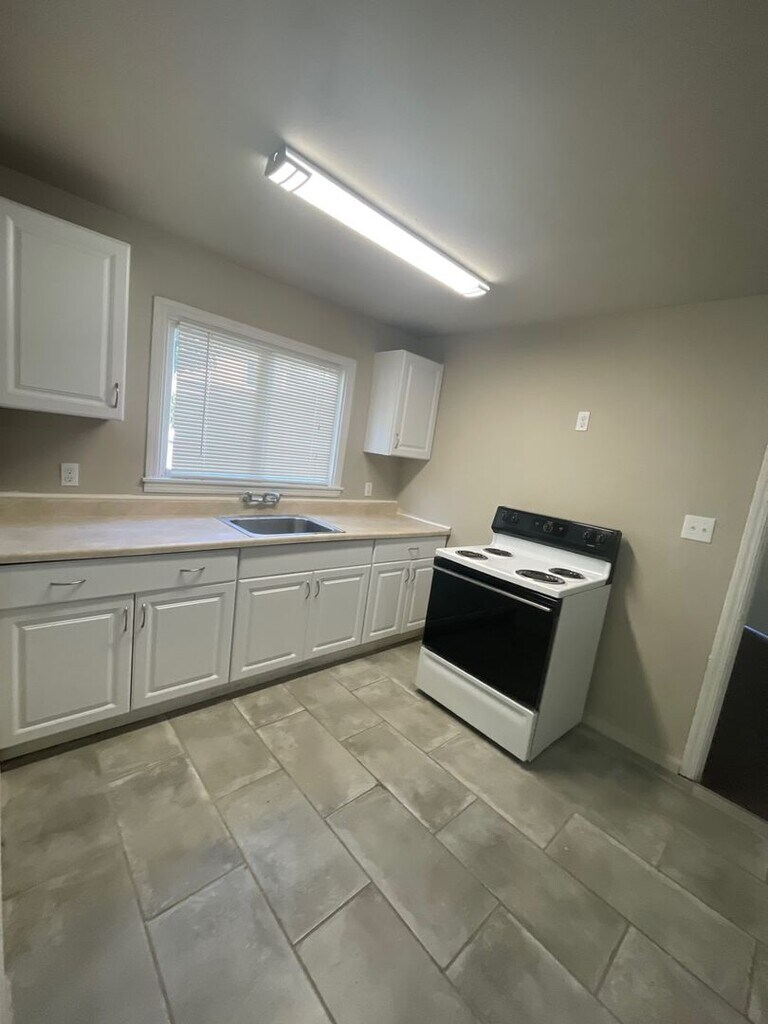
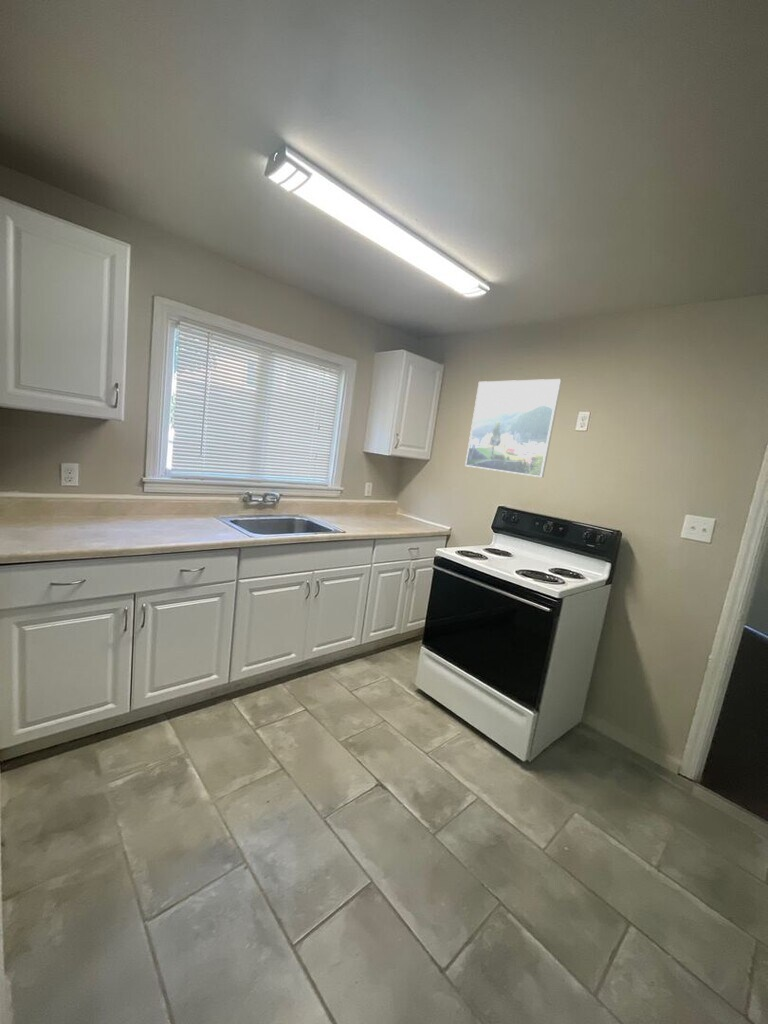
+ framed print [464,378,563,478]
